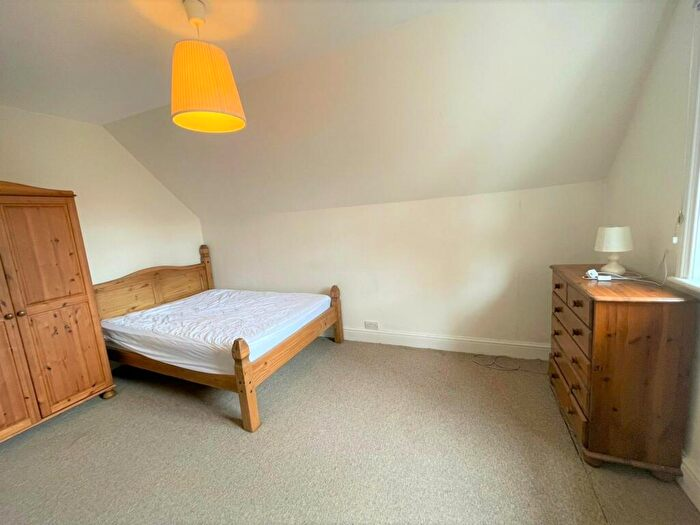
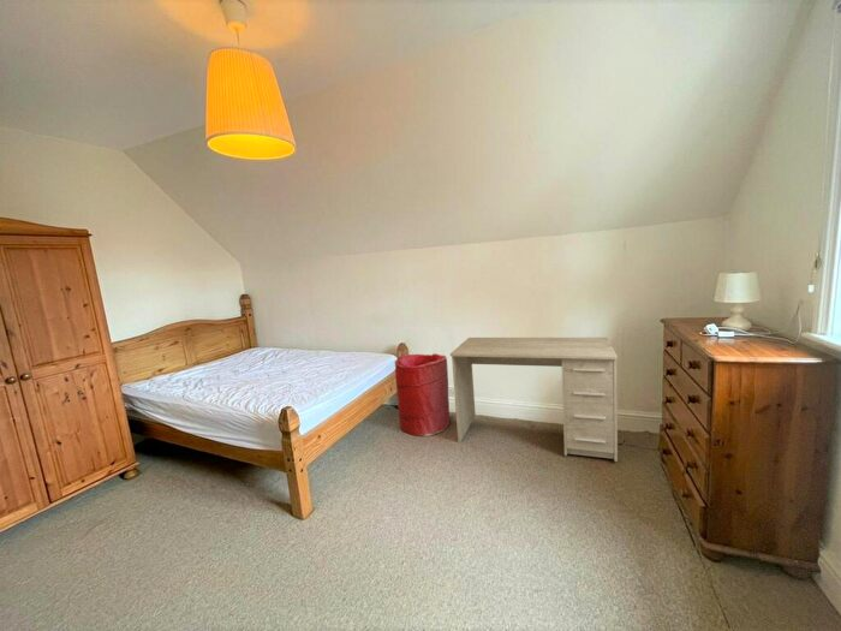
+ desk [449,337,619,463]
+ laundry hamper [394,352,451,437]
